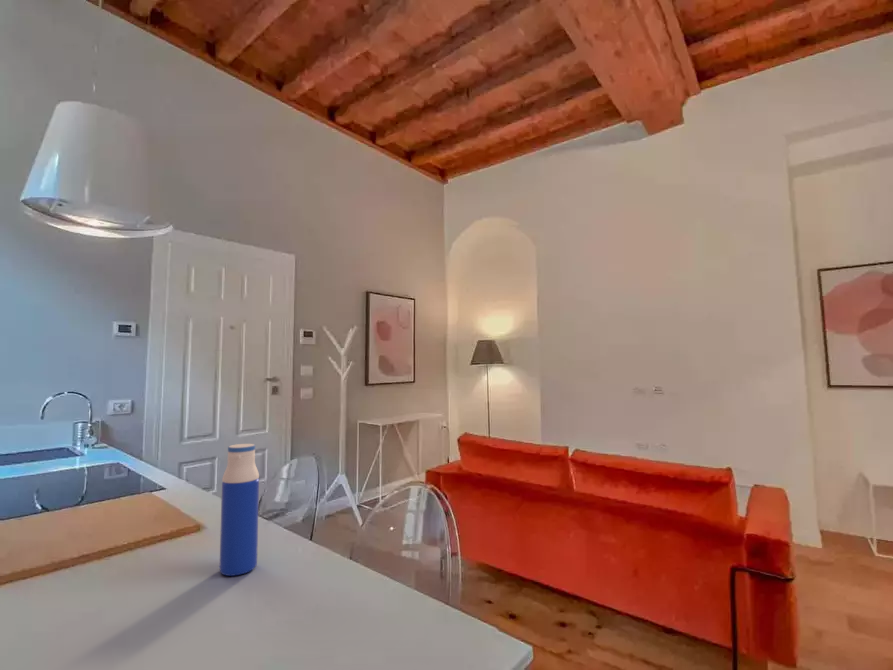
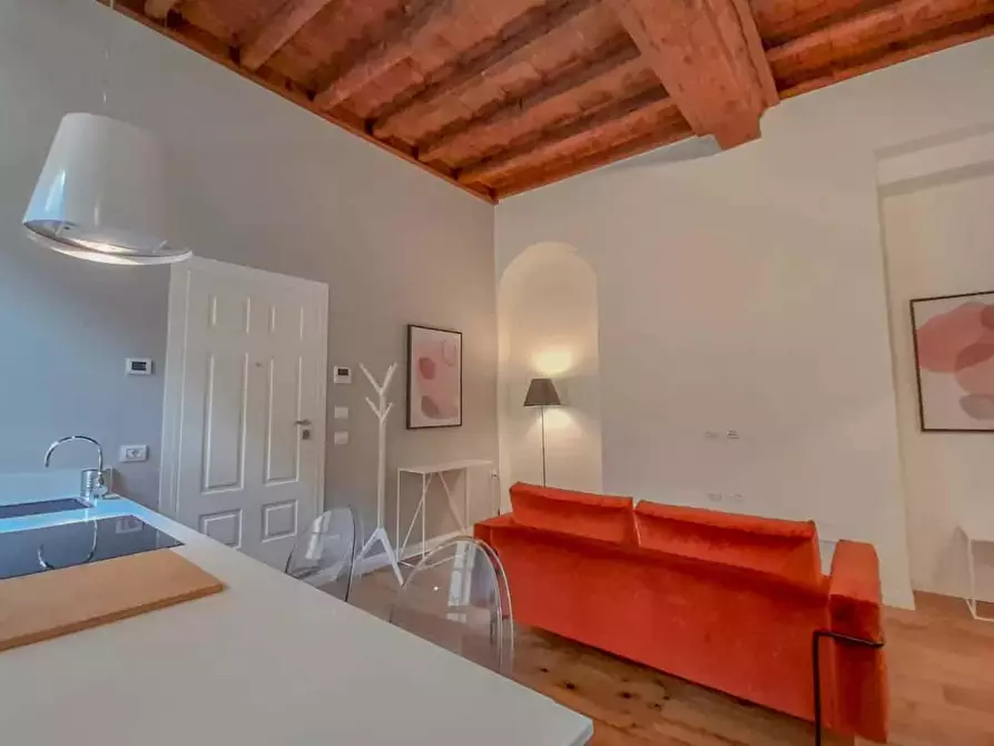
- water bottle [218,443,260,577]
